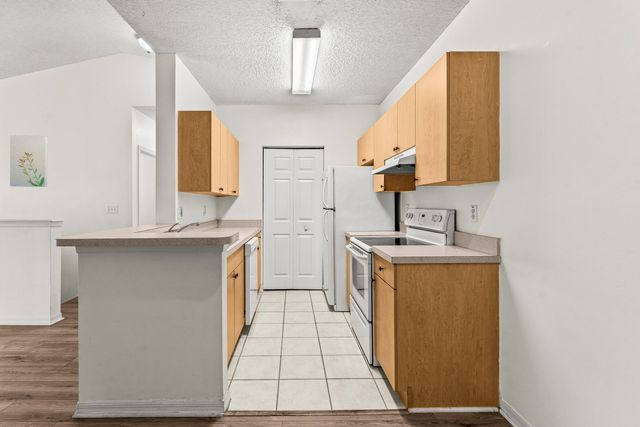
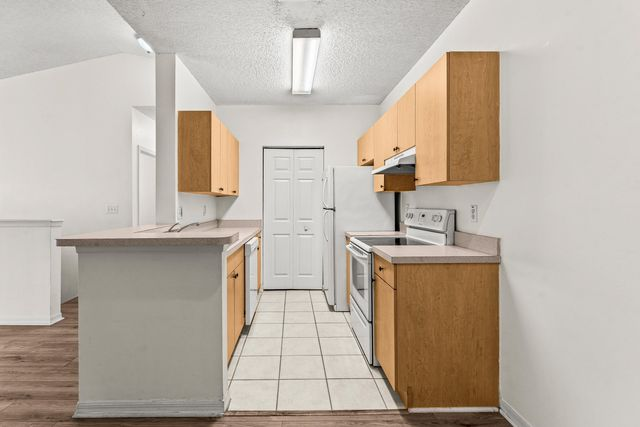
- wall art [9,134,48,188]
